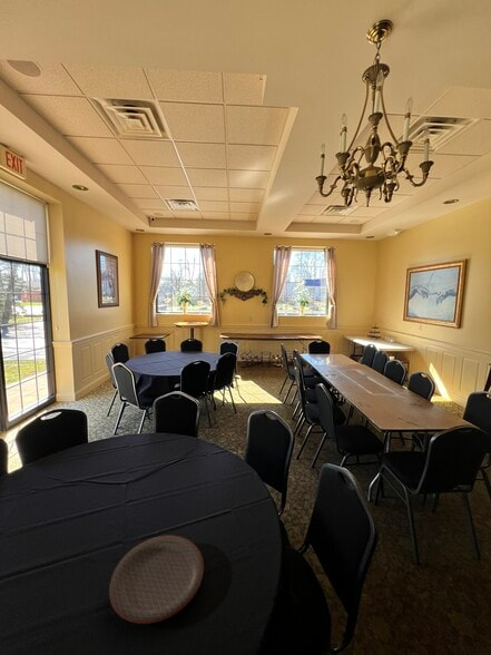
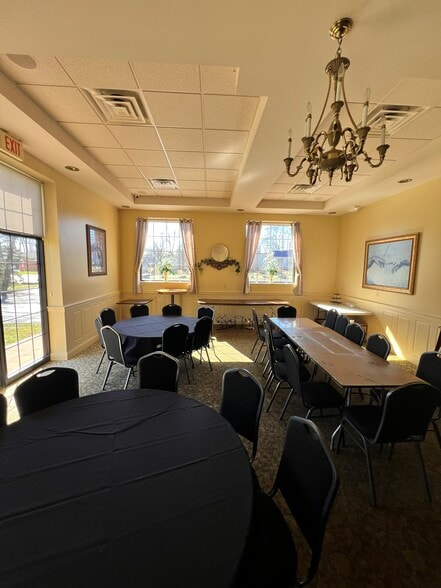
- plate [108,535,205,625]
